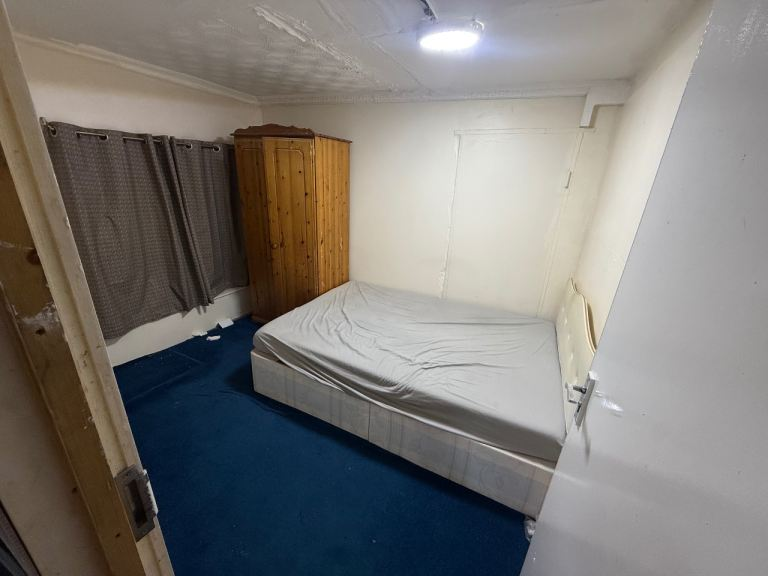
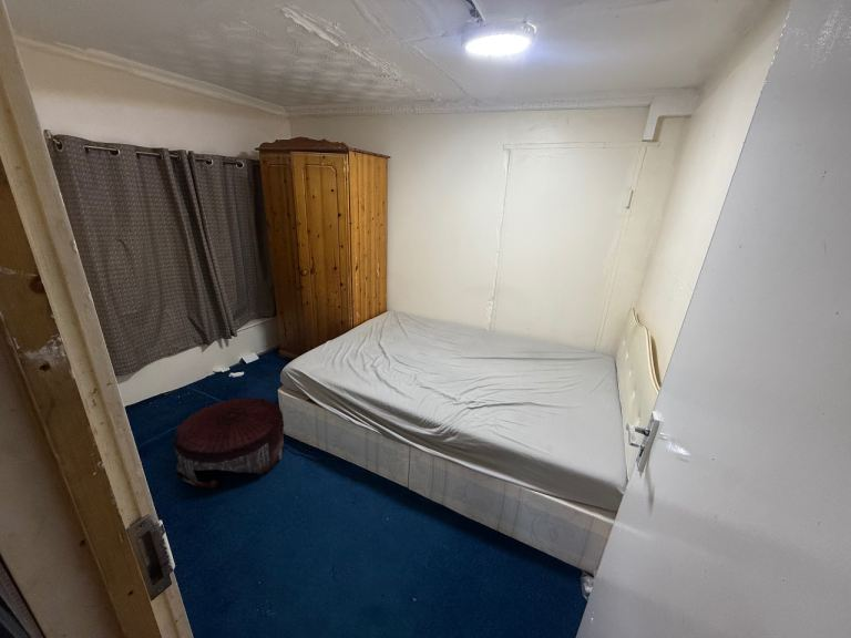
+ pouf [173,397,285,490]
